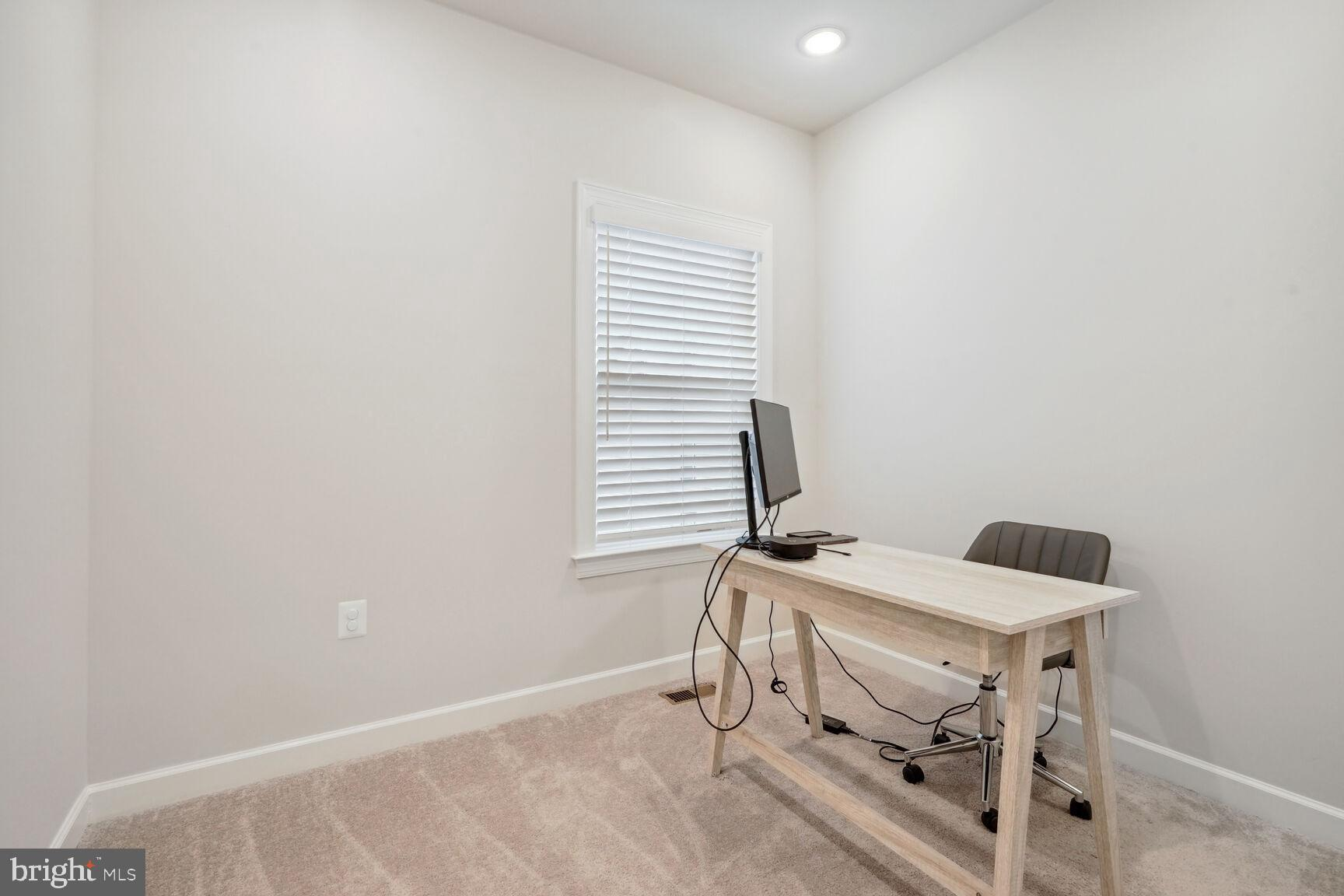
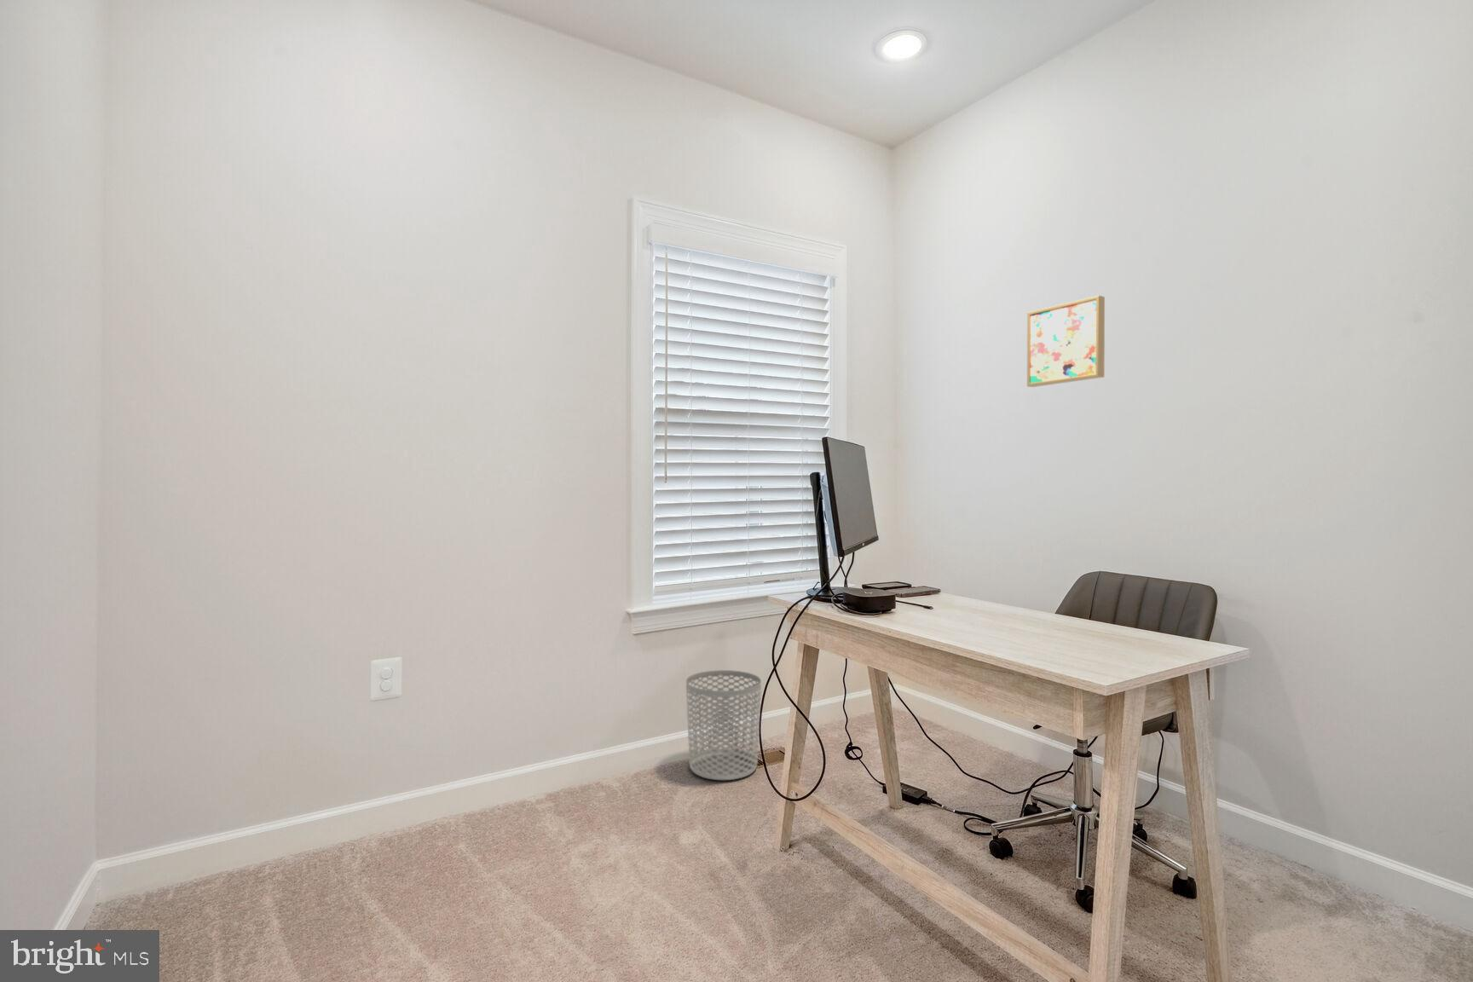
+ waste bin [685,670,762,780]
+ wall art [1026,295,1106,388]
